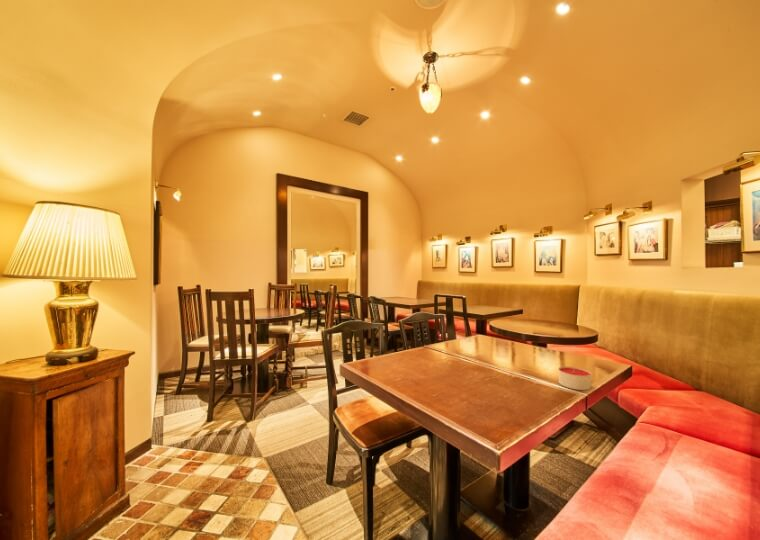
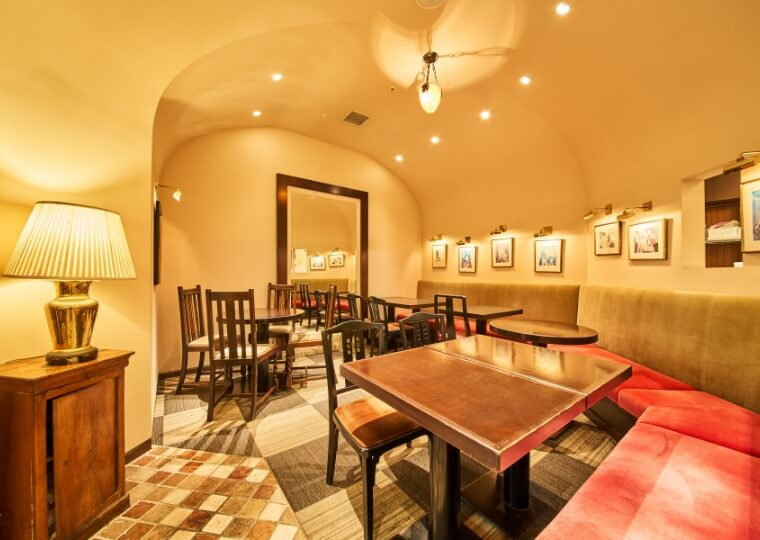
- candle [558,366,592,391]
